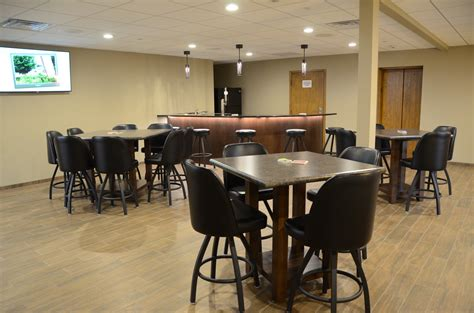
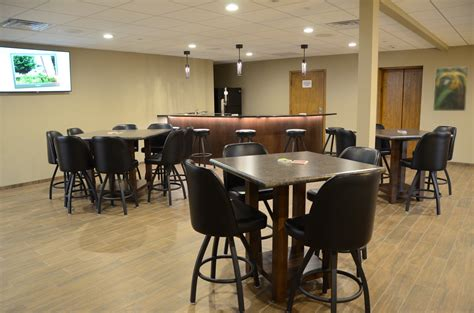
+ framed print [432,66,469,112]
